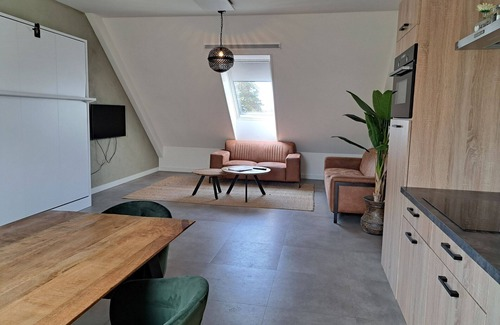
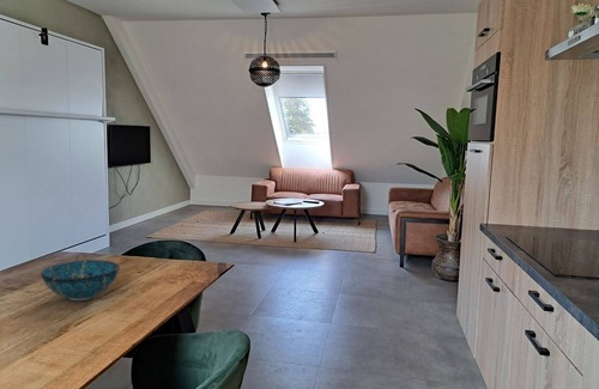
+ decorative bowl [40,259,121,302]
